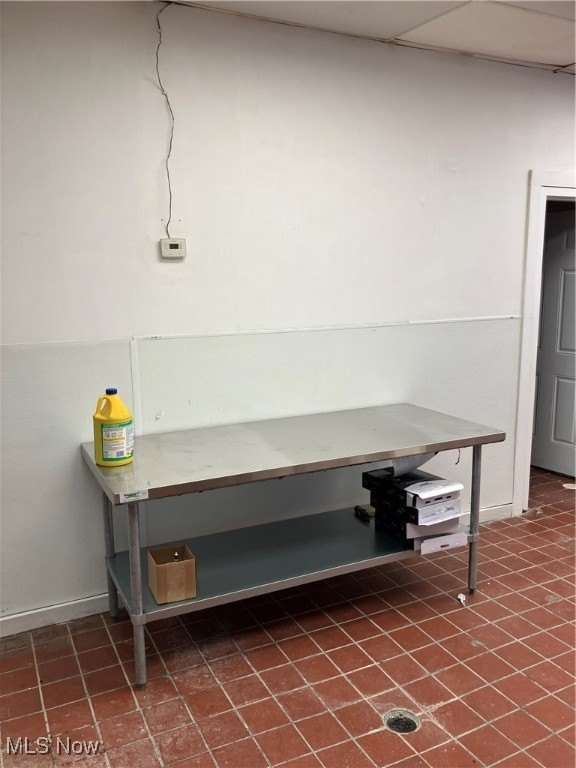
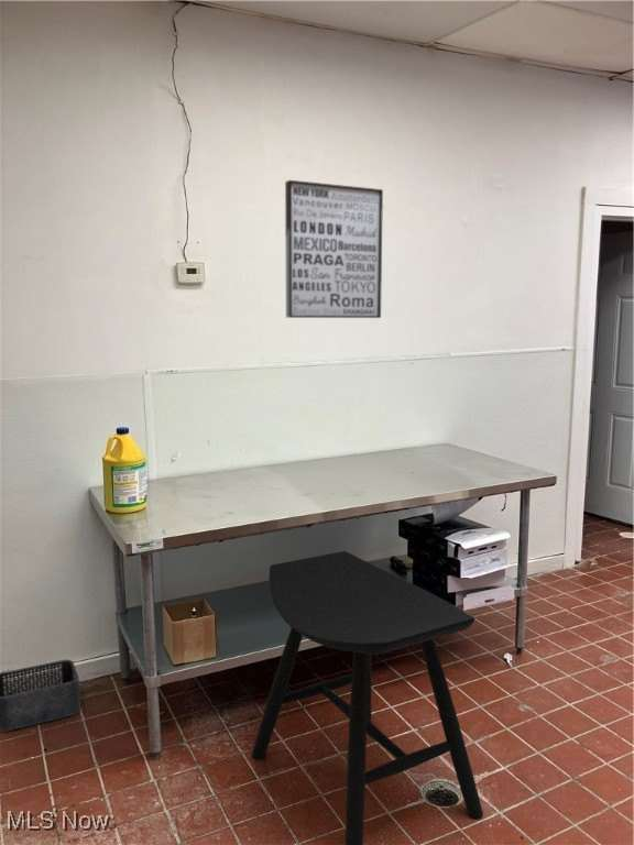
+ wall art [284,179,384,319]
+ storage bin [0,659,81,733]
+ stool [251,550,484,845]
